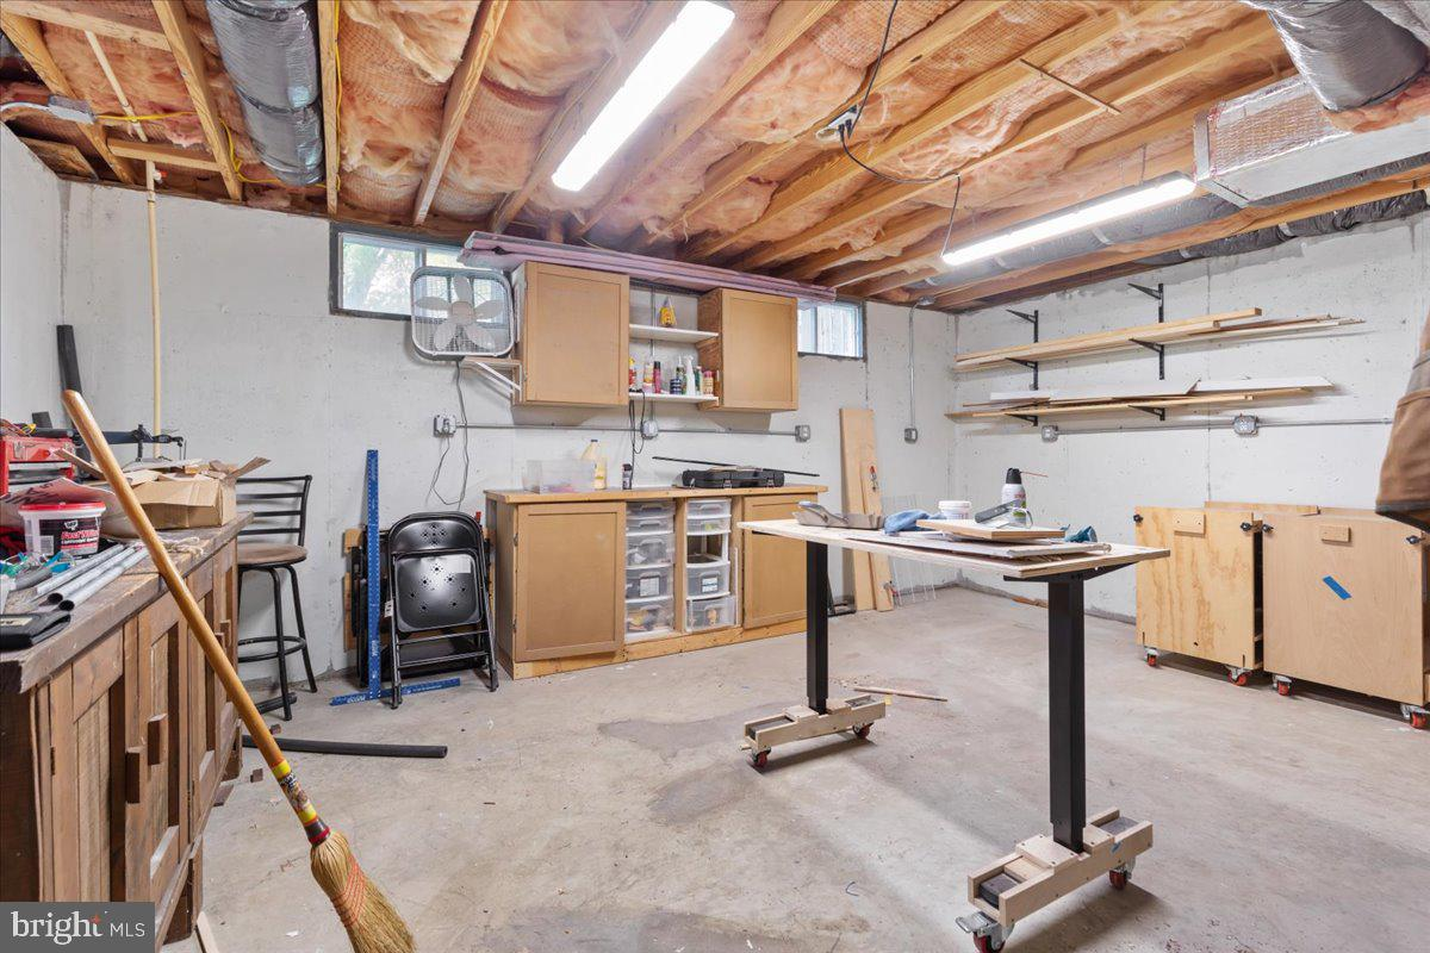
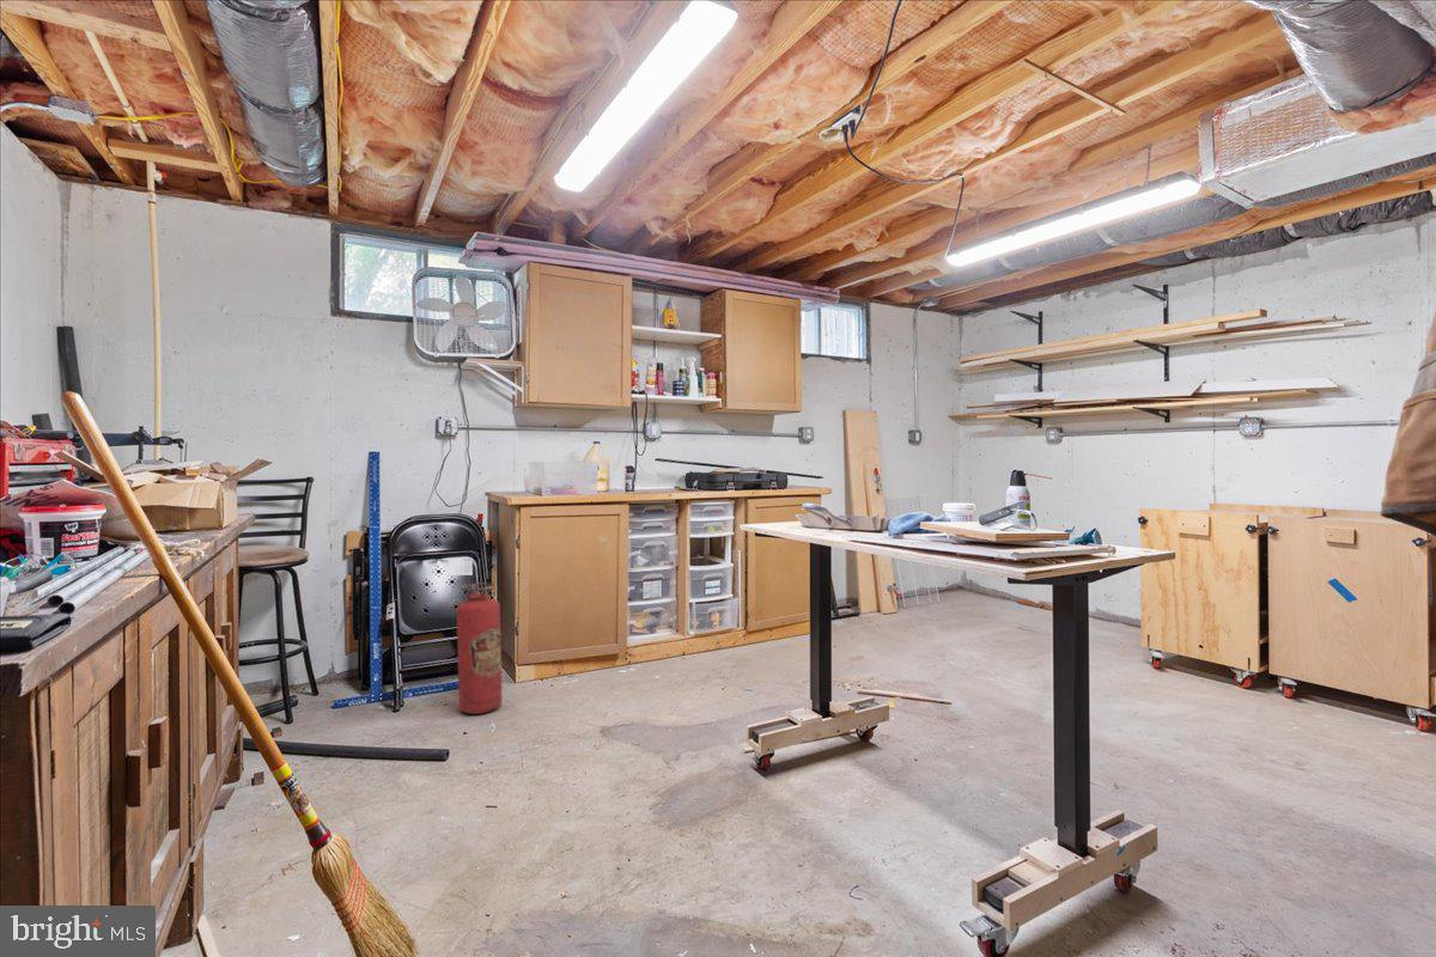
+ fire extinguisher [456,581,504,715]
